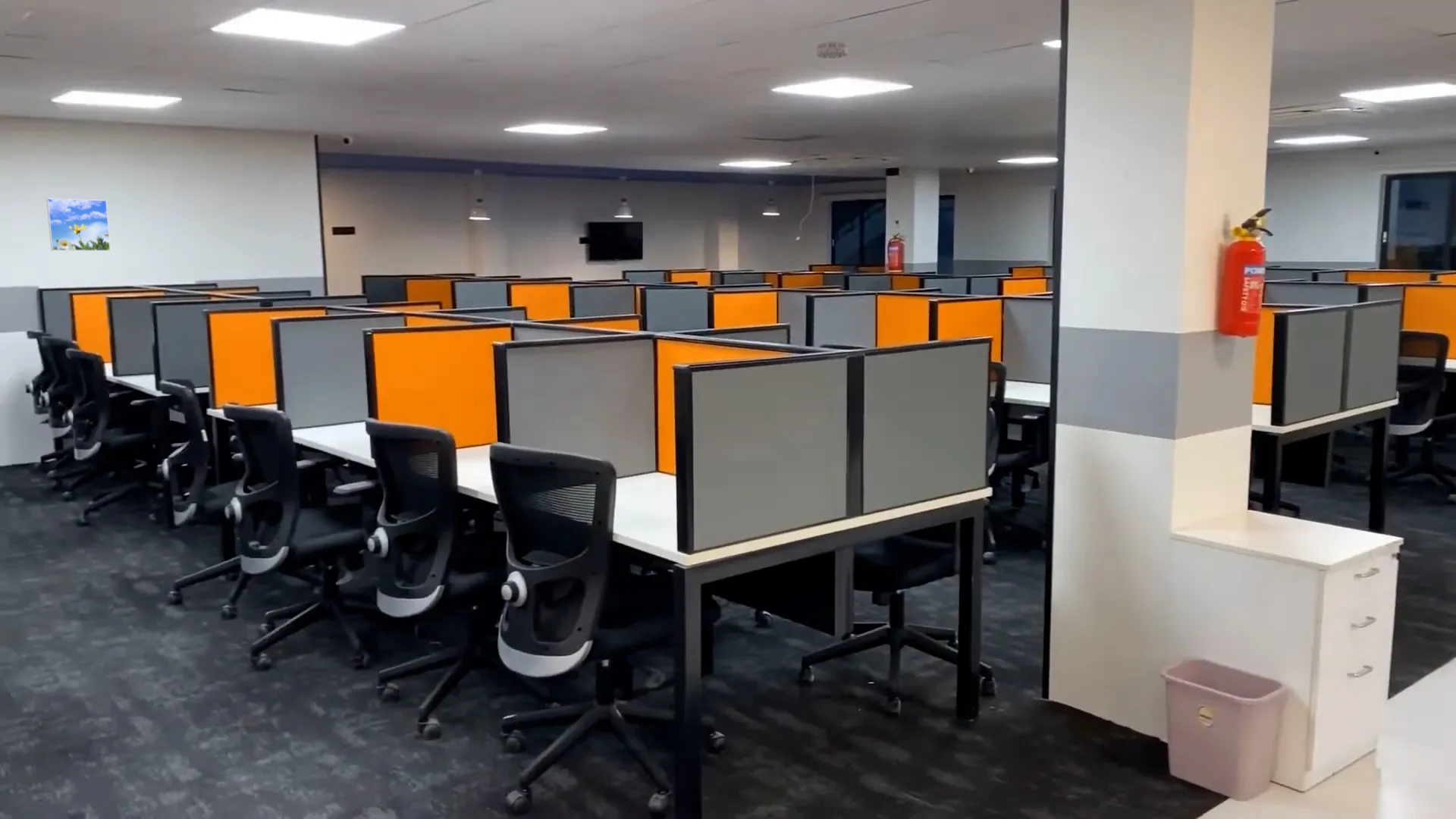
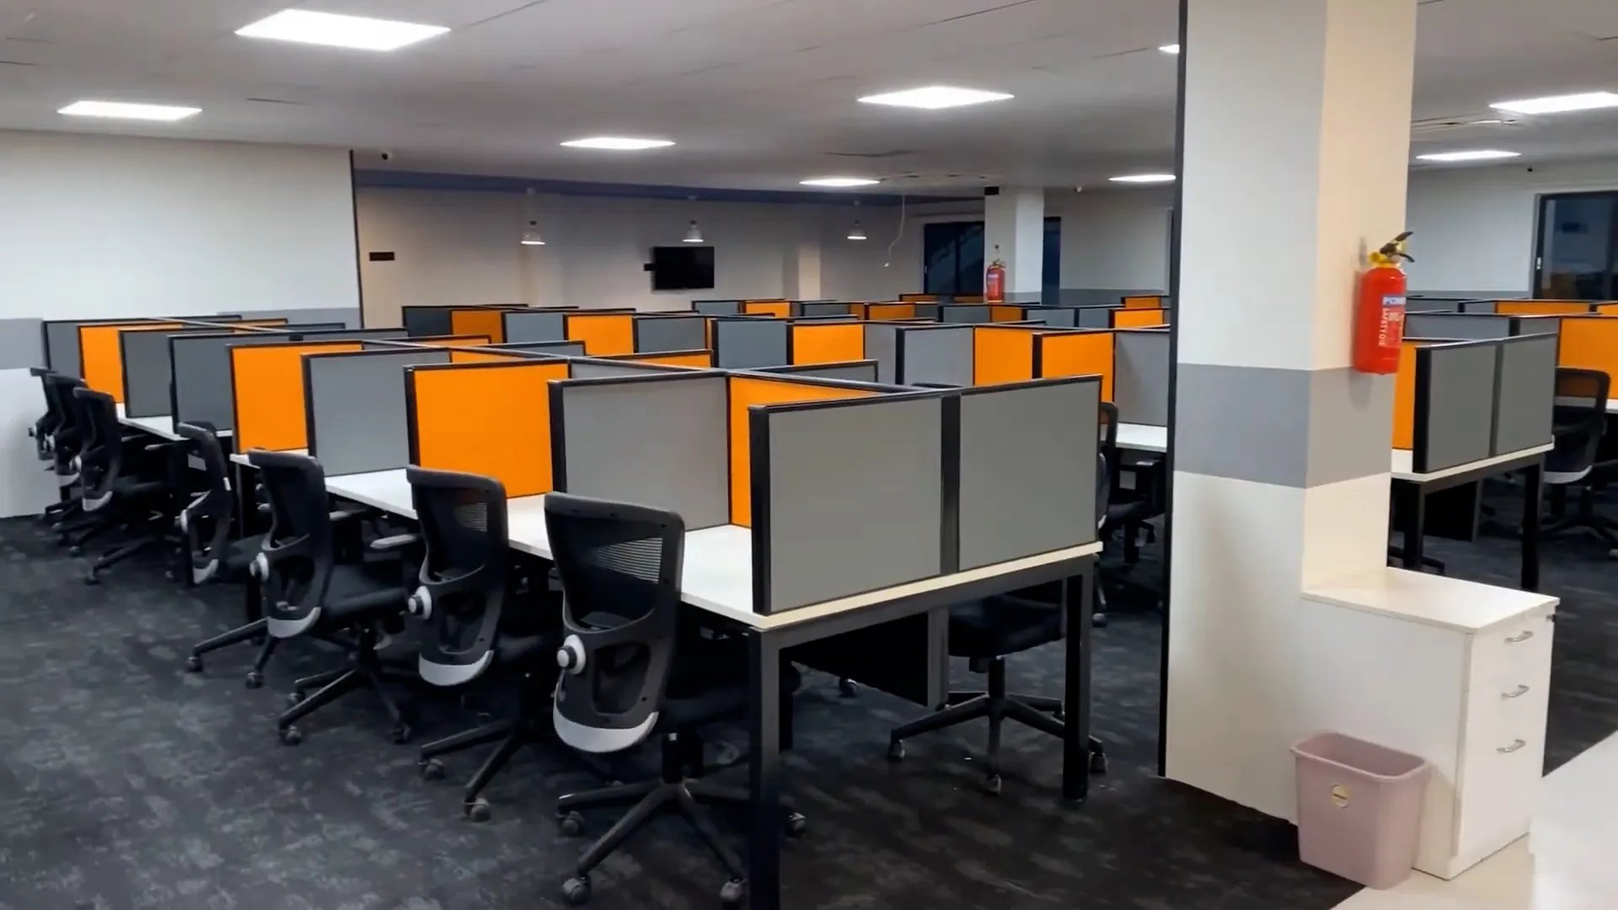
- smoke detector [816,40,849,59]
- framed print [45,198,111,252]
